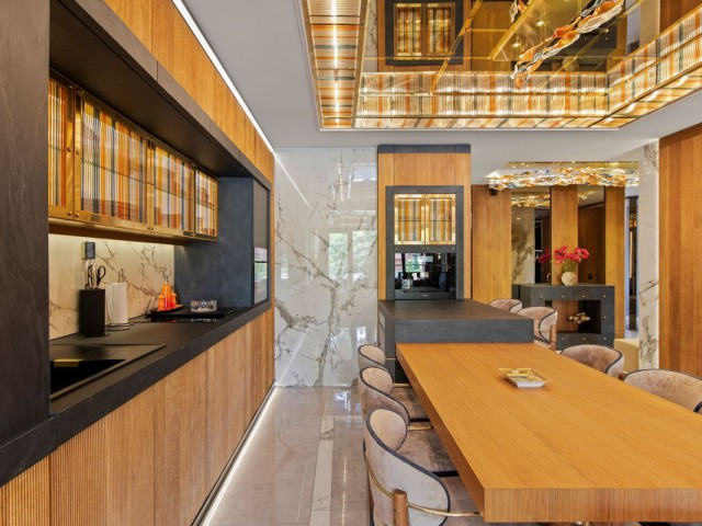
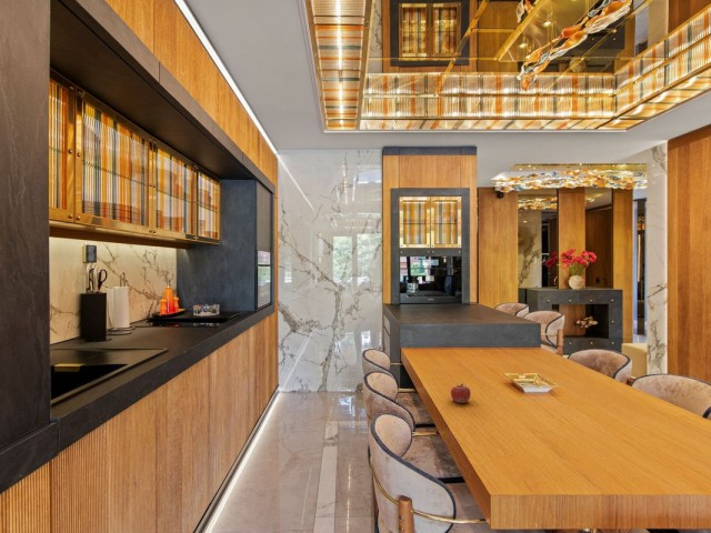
+ fruit [450,383,471,404]
